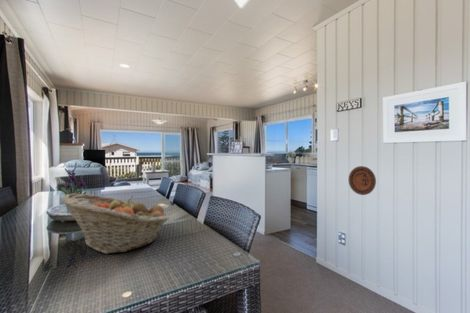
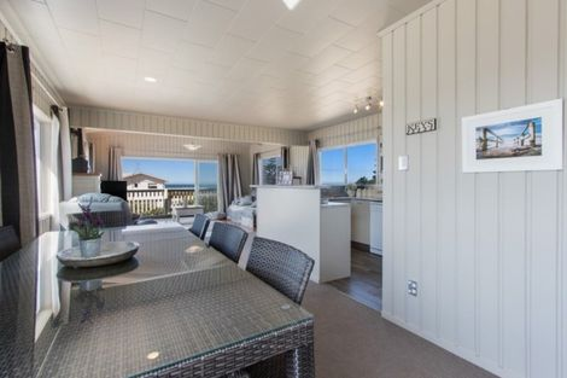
- decorative plate [348,165,377,196]
- fruit basket [59,192,170,255]
